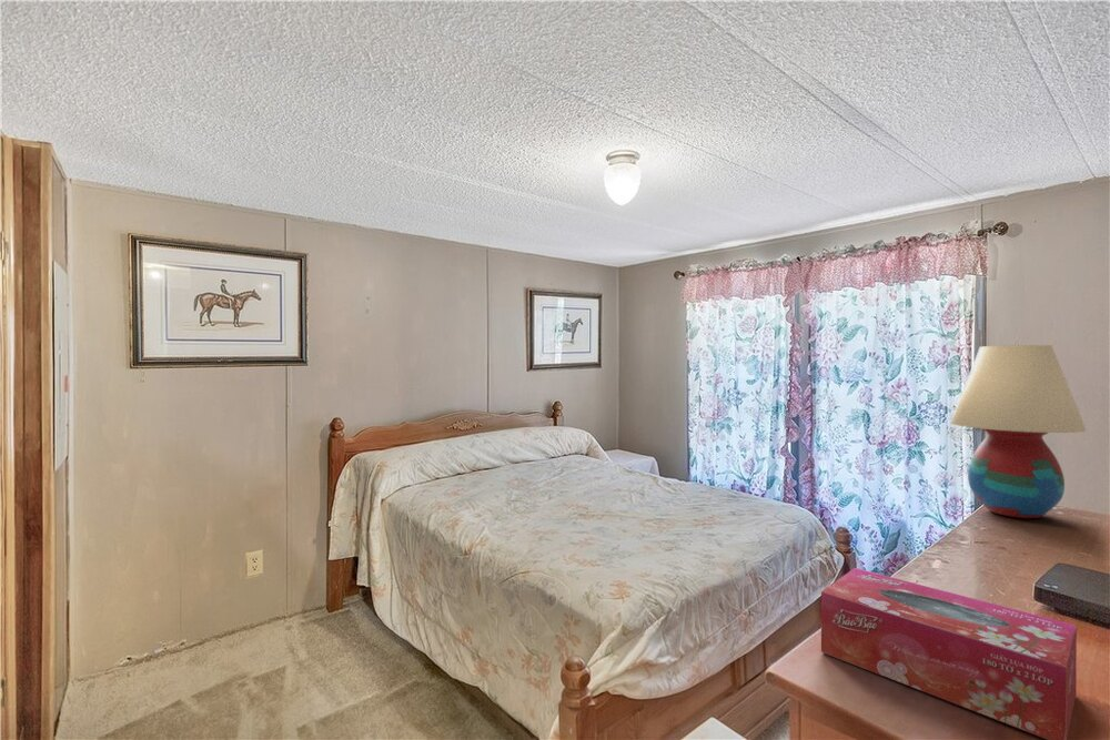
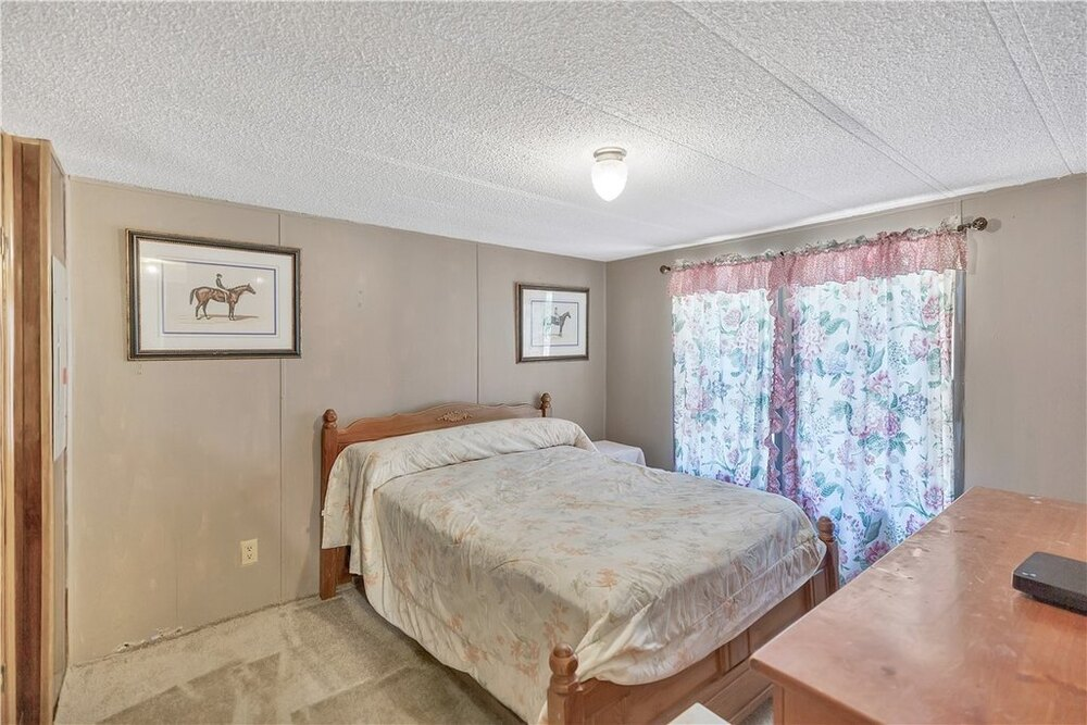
- tissue box [820,567,1078,740]
- table lamp [950,344,1088,519]
